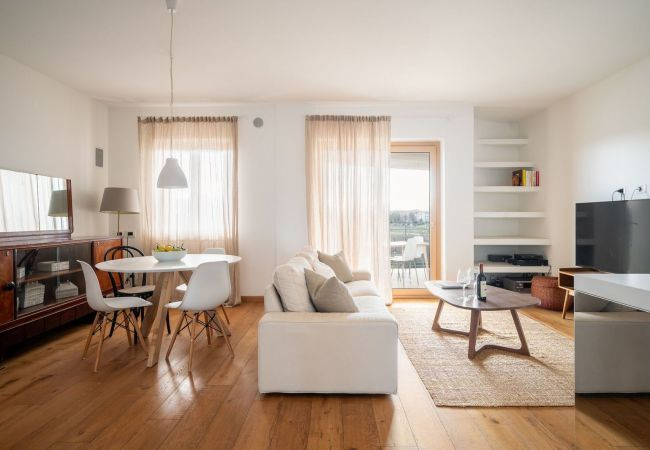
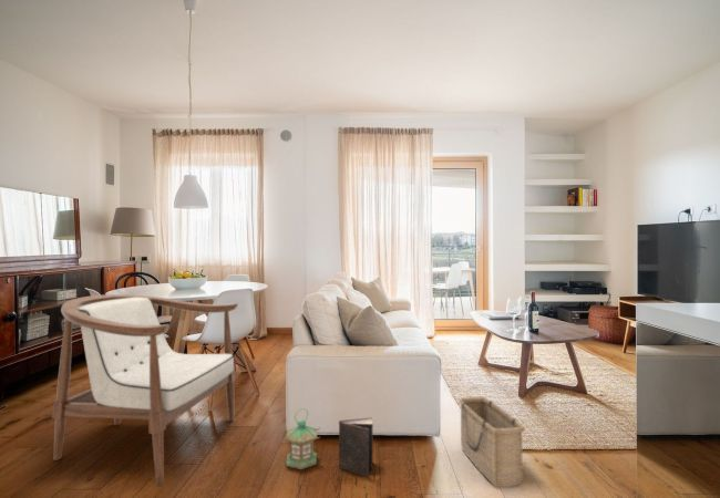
+ lantern [281,407,321,470]
+ basket [457,396,526,488]
+ armchair [51,293,239,488]
+ book [338,416,374,478]
